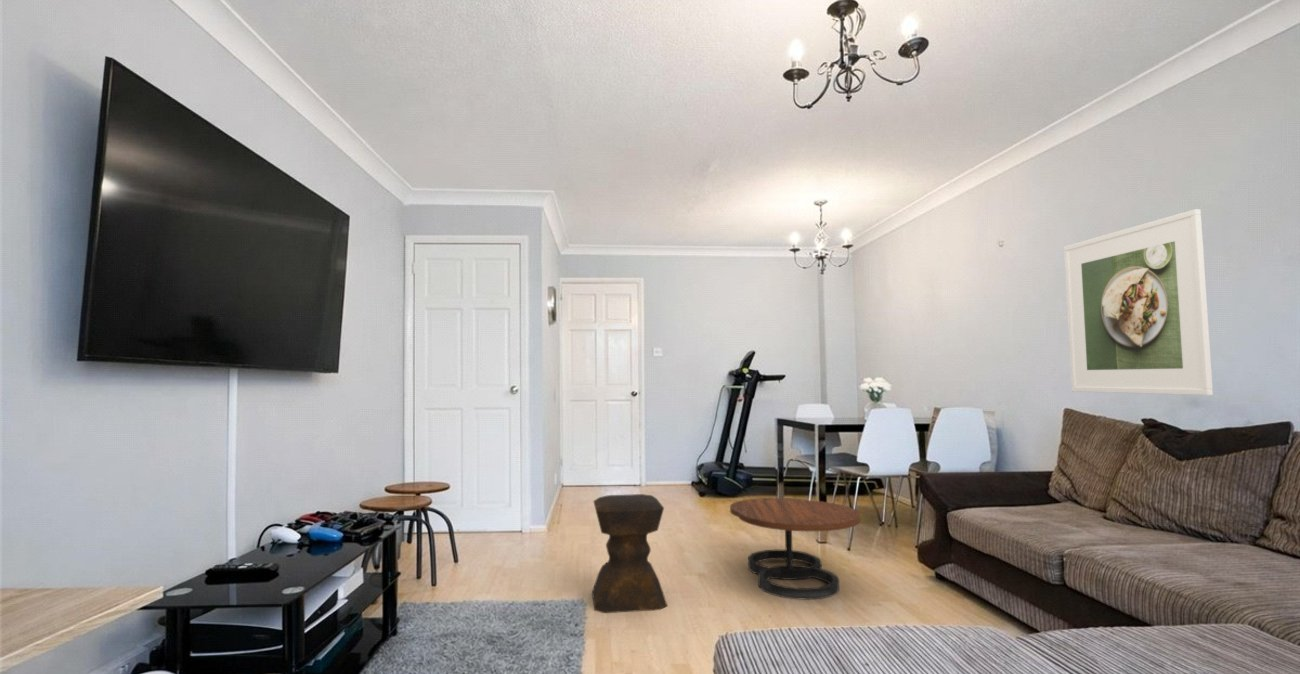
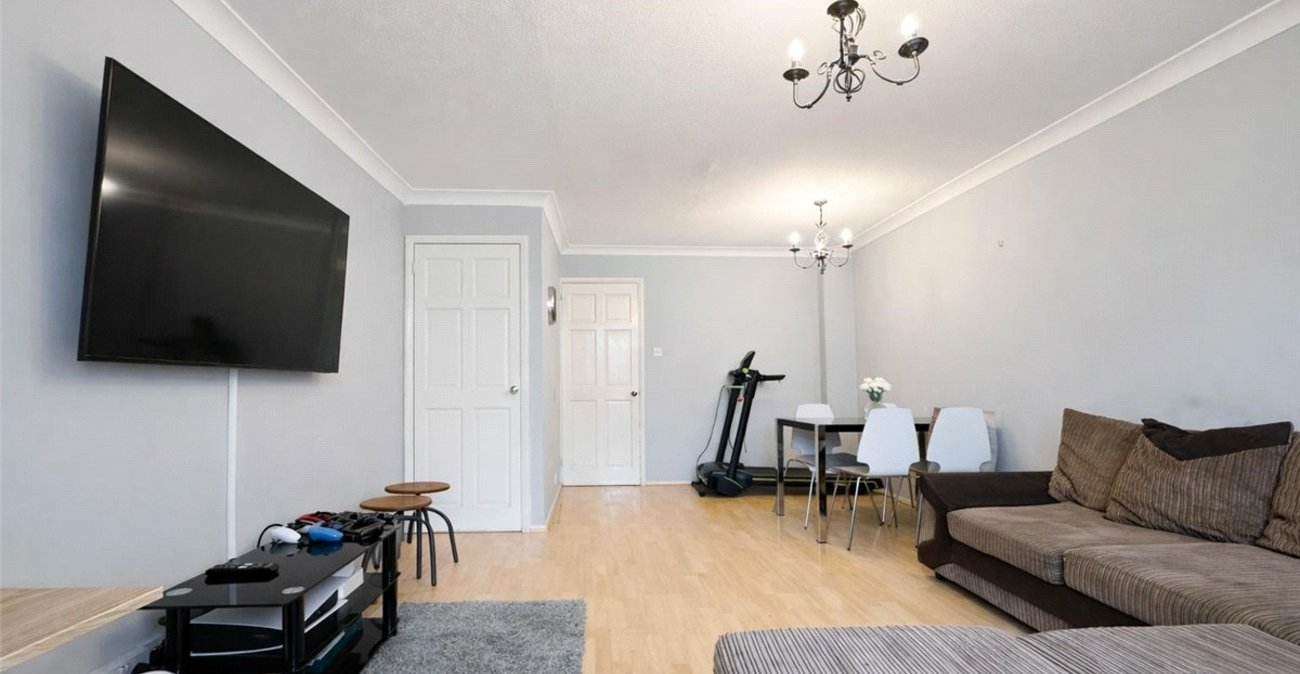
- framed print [1063,208,1214,396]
- coffee table [729,497,862,601]
- stool [591,493,668,614]
